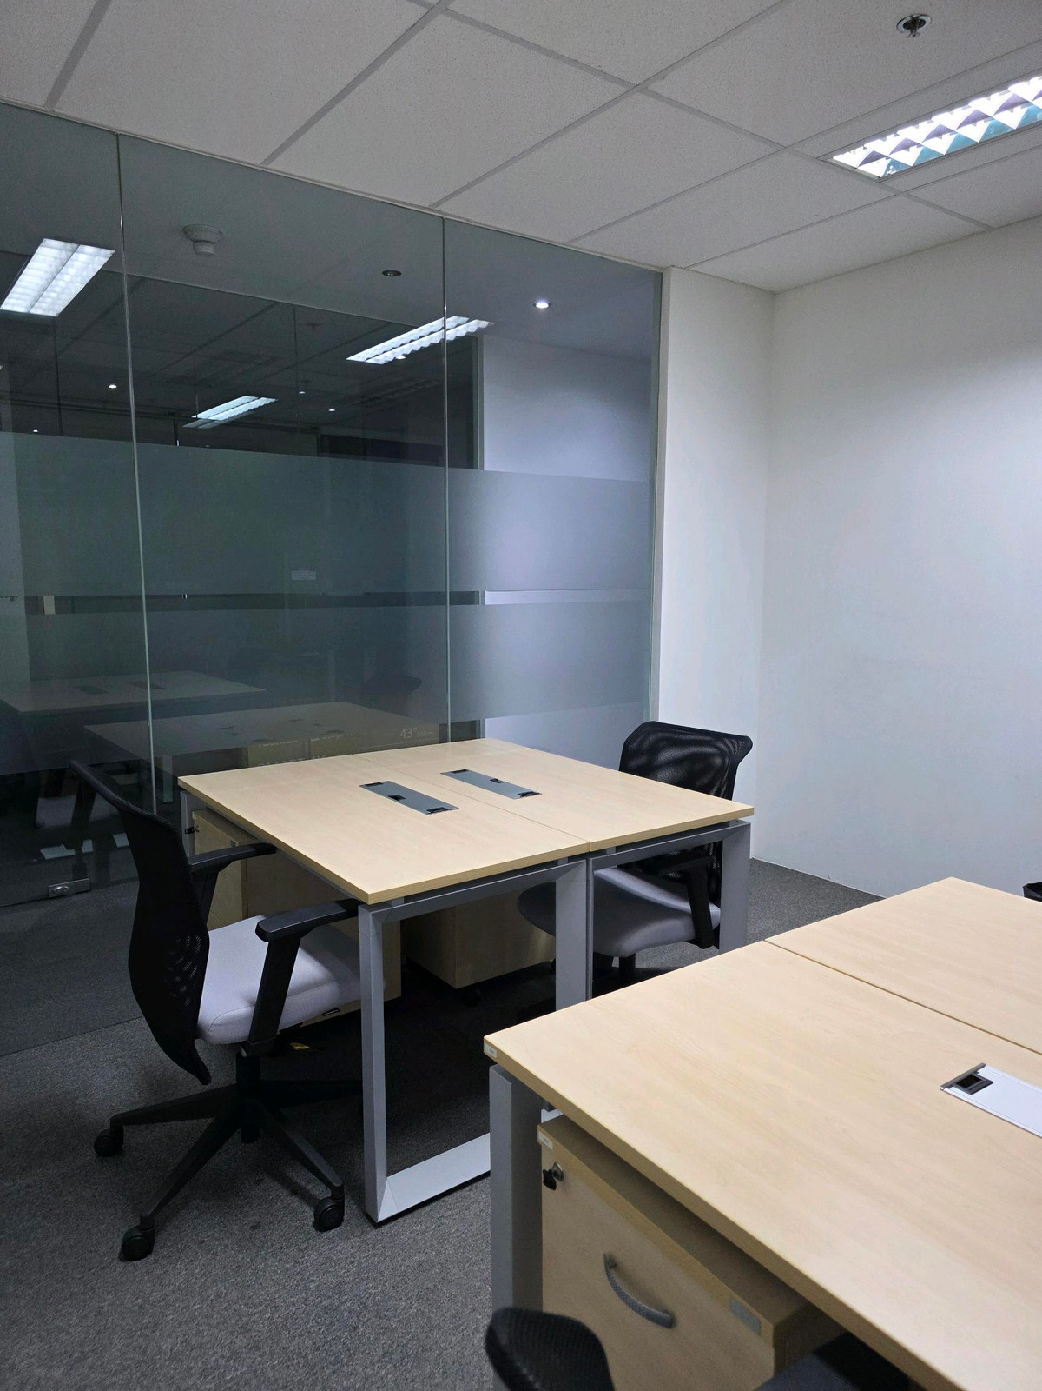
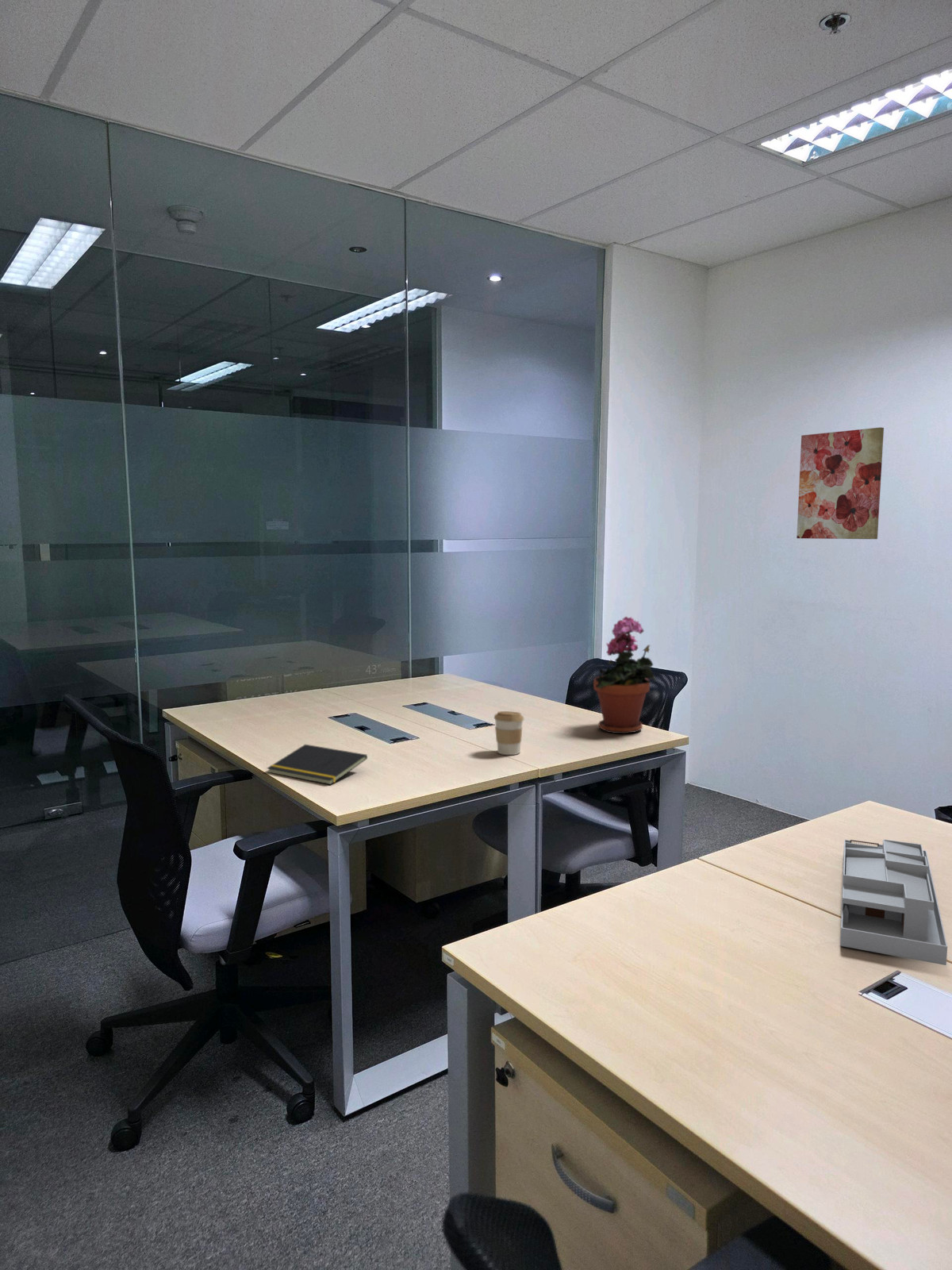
+ coffee cup [493,710,524,756]
+ potted plant [593,616,657,735]
+ wall art [796,426,885,540]
+ desk organizer [839,838,948,966]
+ notepad [267,744,368,786]
